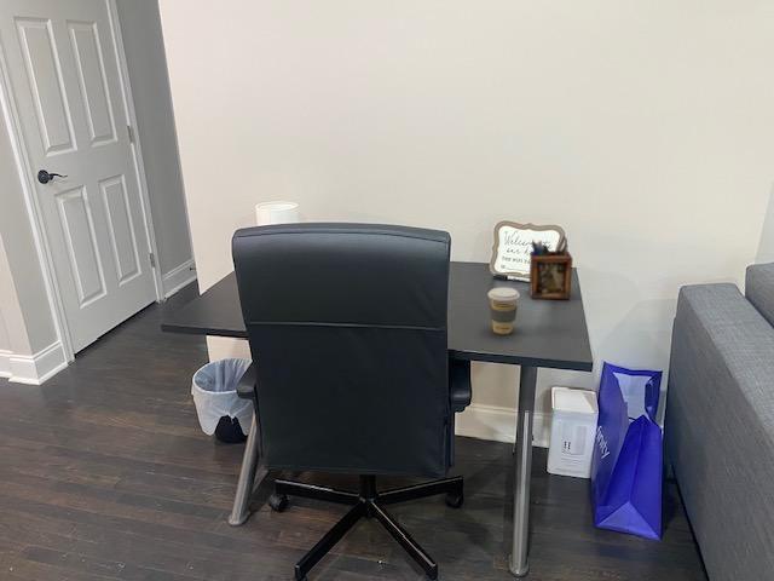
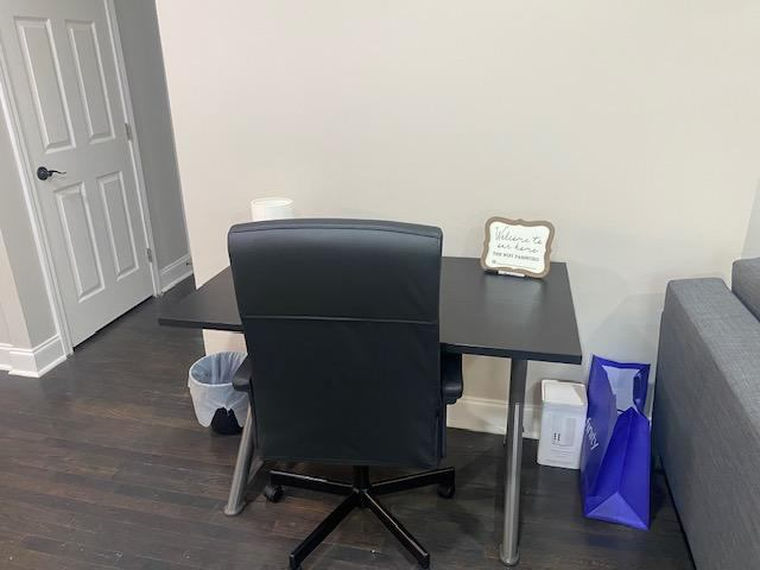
- desk organizer [528,235,573,300]
- coffee cup [487,286,521,335]
